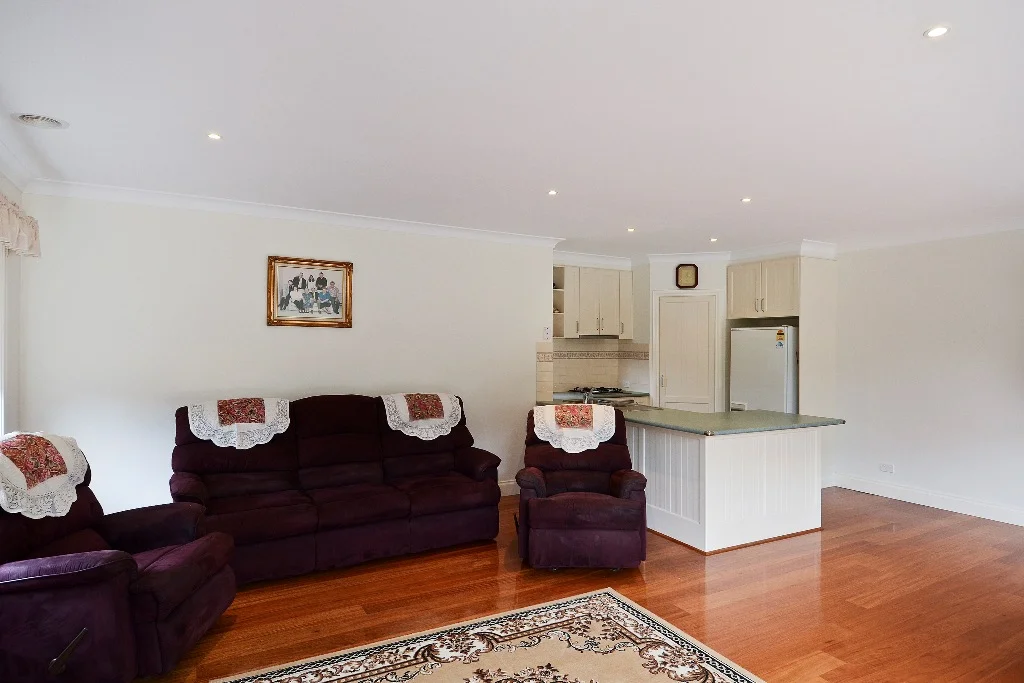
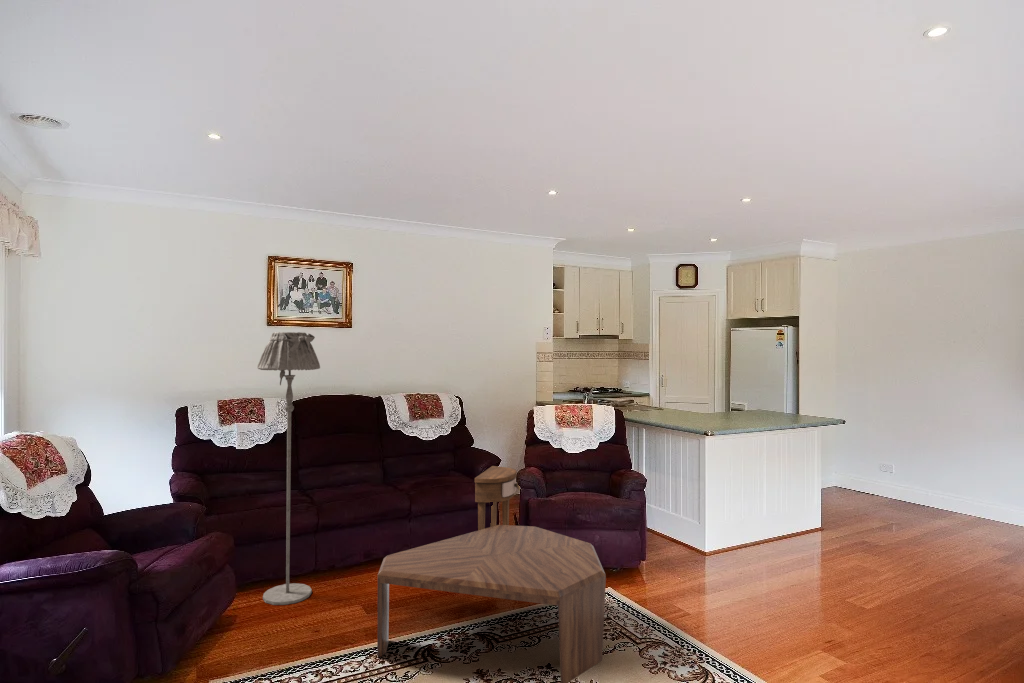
+ coffee table [376,524,607,683]
+ floor lamp [256,331,321,606]
+ side table [474,465,521,530]
